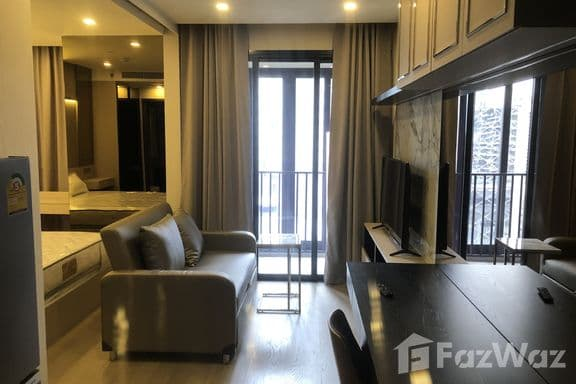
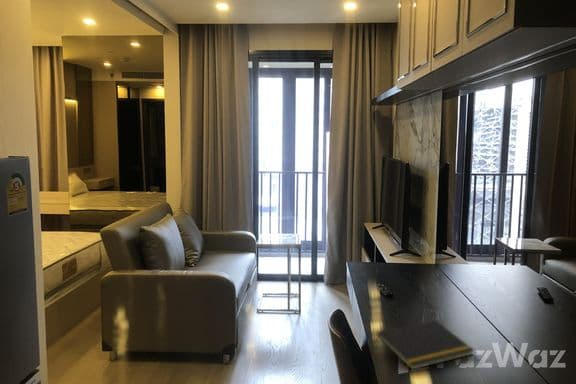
+ notepad [374,319,476,371]
